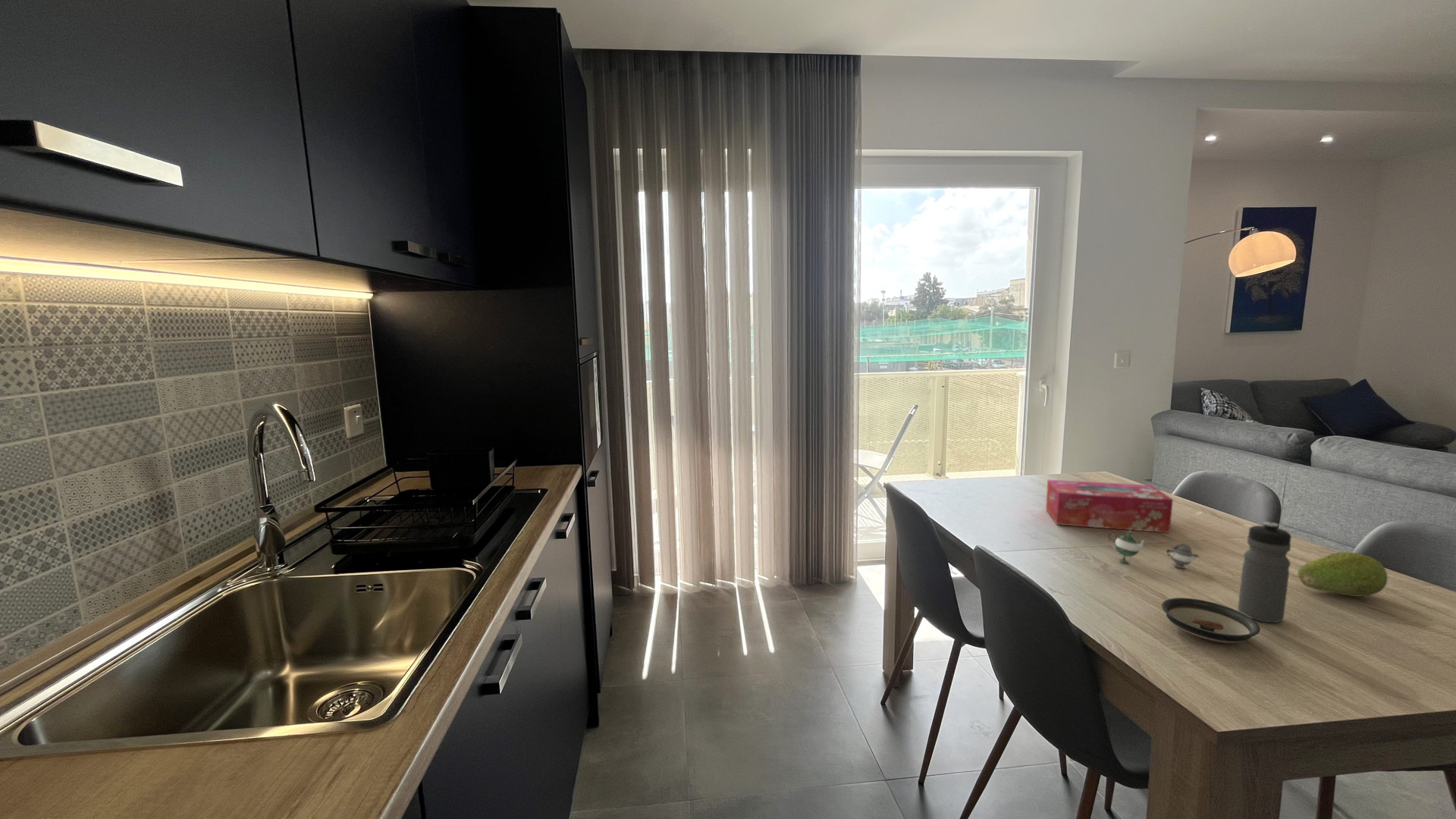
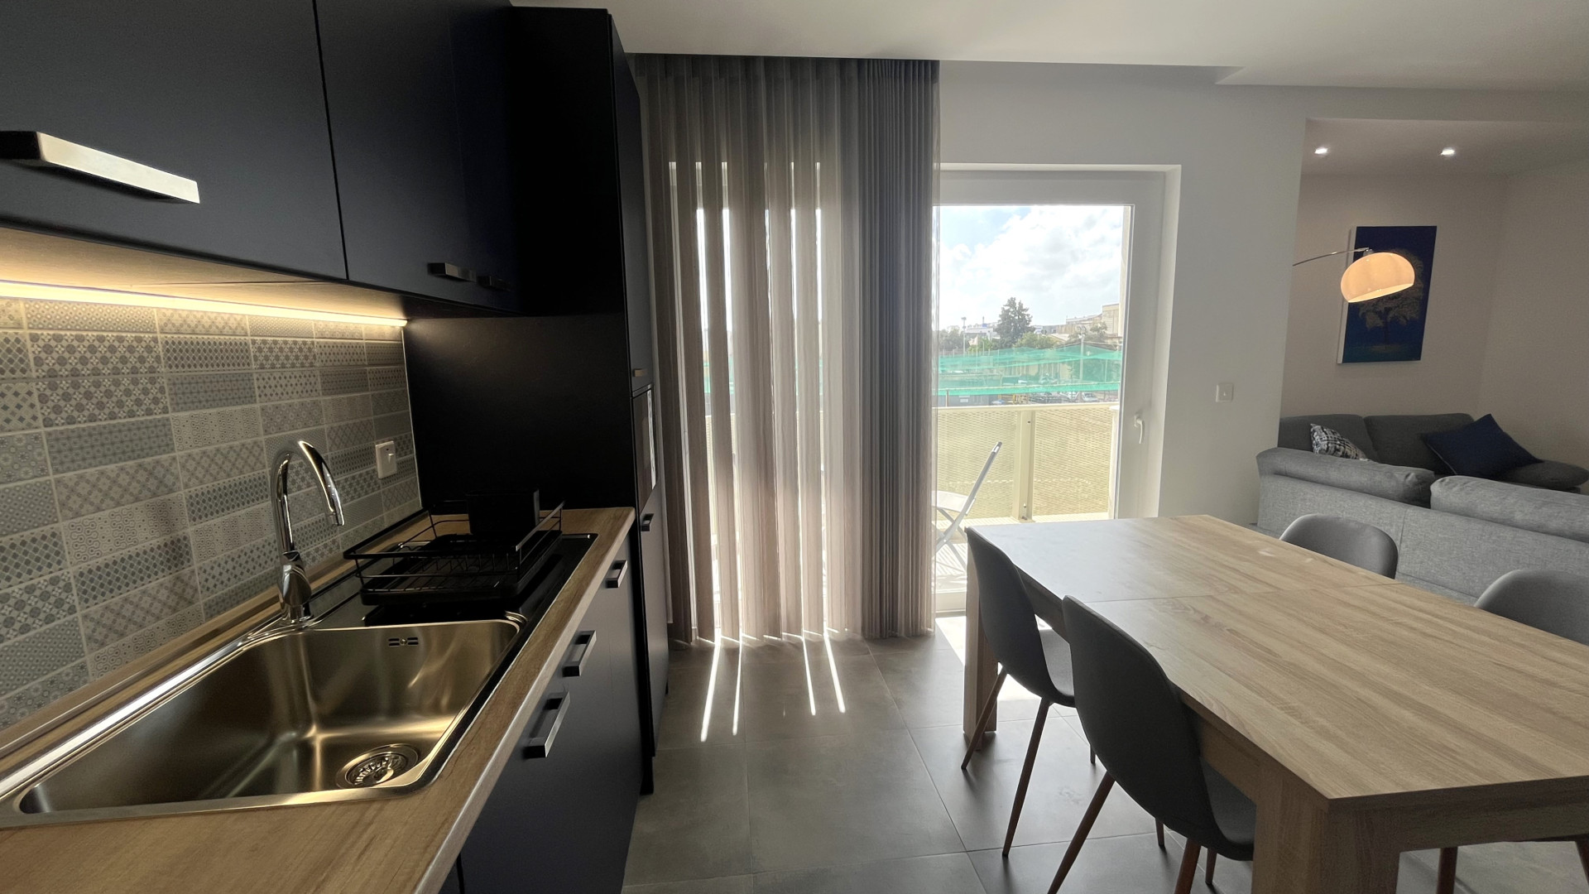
- water bottle [1237,521,1292,623]
- tissue box [1045,479,1174,534]
- fruit [1297,551,1389,598]
- teapot [1107,530,1200,570]
- saucer [1161,597,1261,644]
